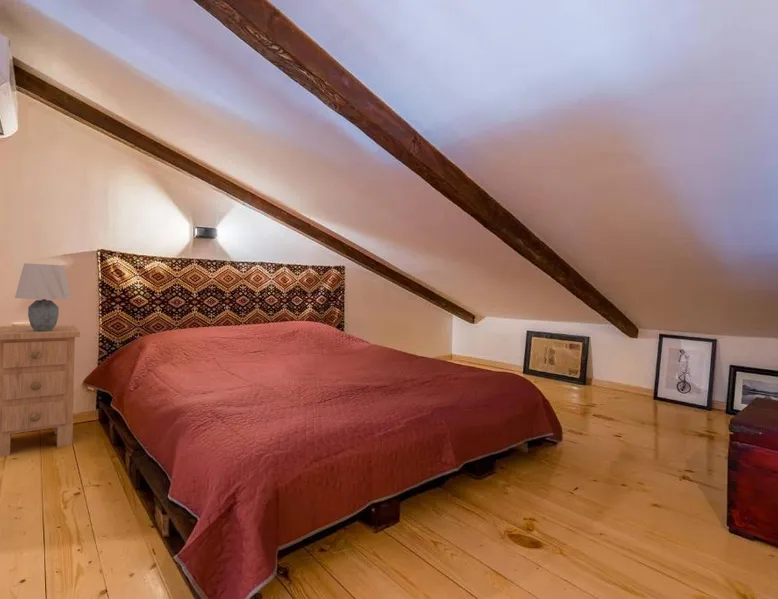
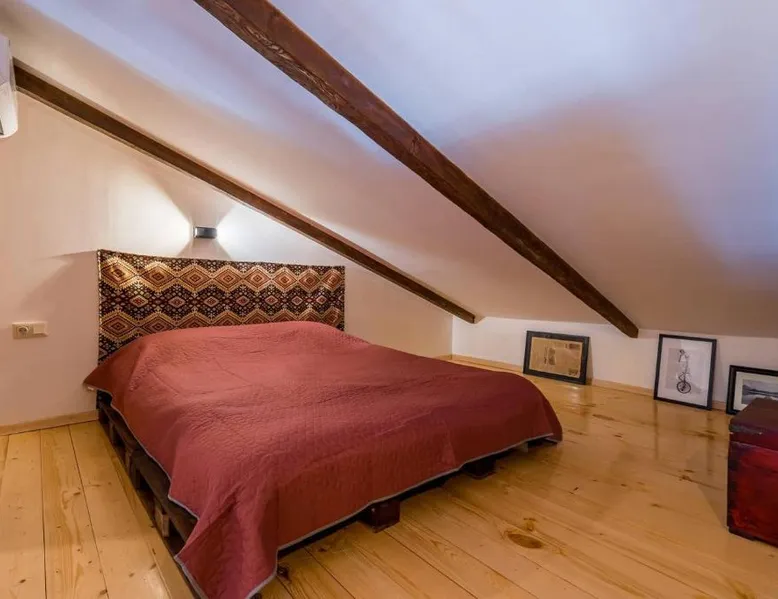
- nightstand [0,324,81,458]
- table lamp [14,262,72,332]
